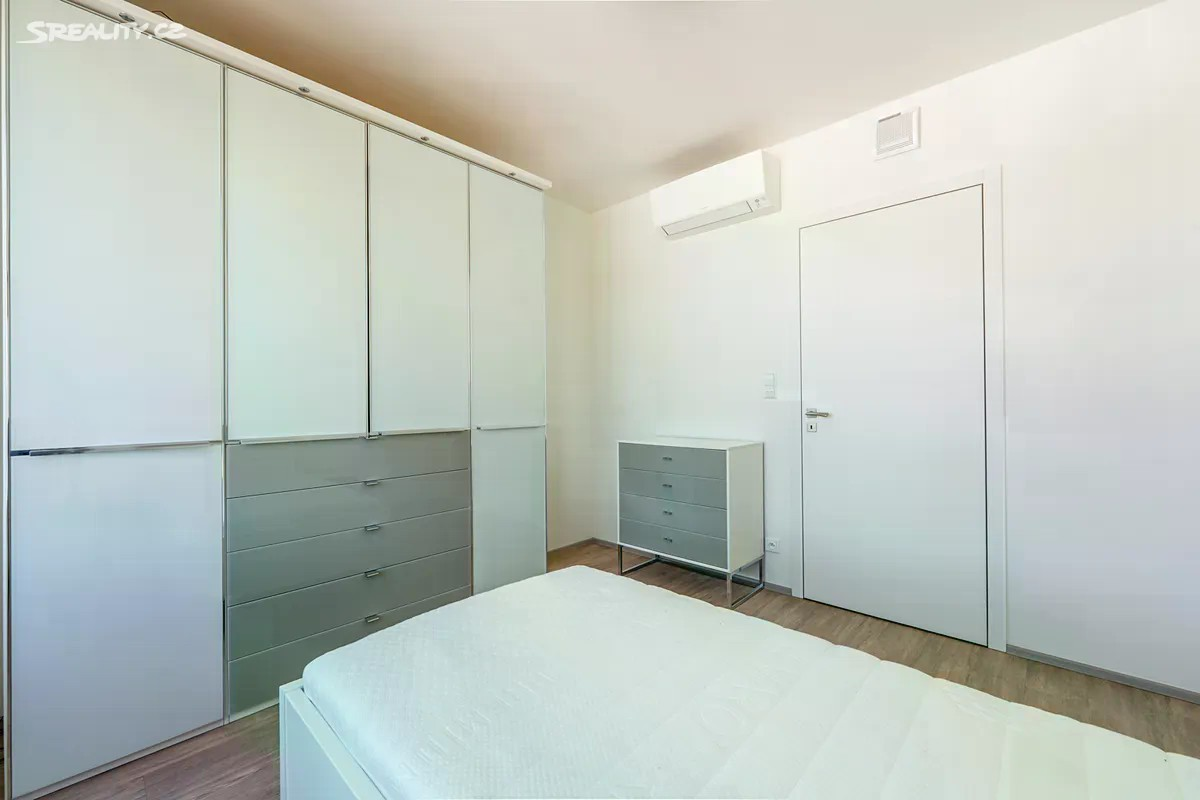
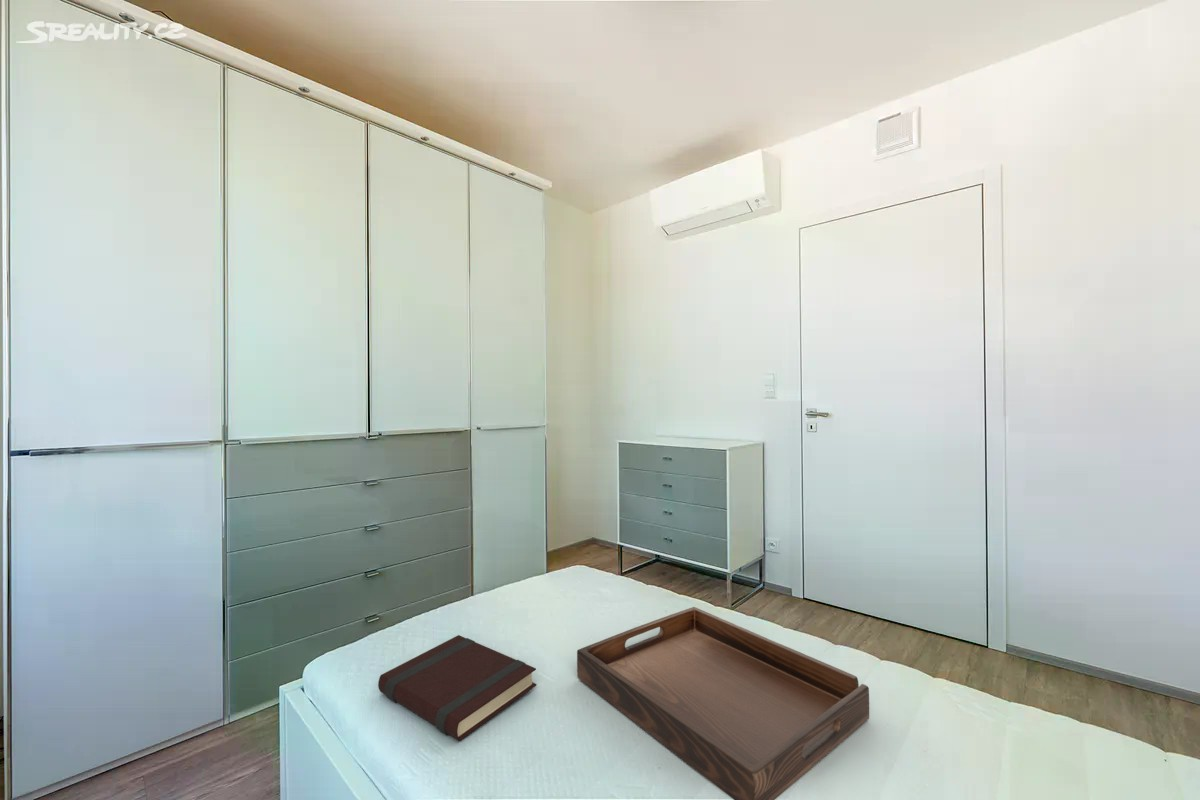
+ book [377,634,537,742]
+ serving tray [576,606,870,800]
